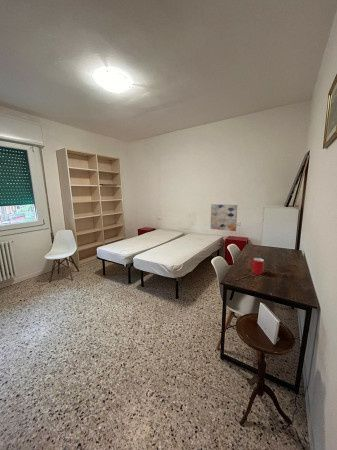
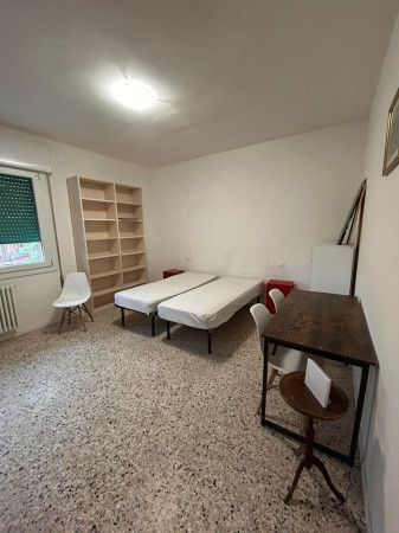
- cup [247,257,265,276]
- wall art [210,203,238,232]
